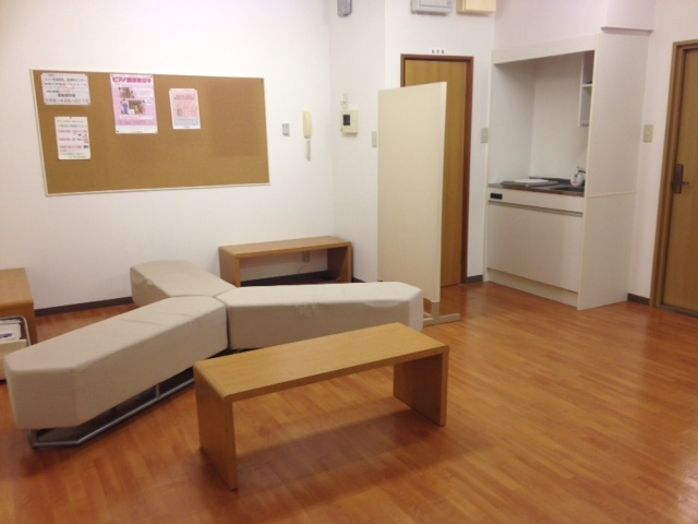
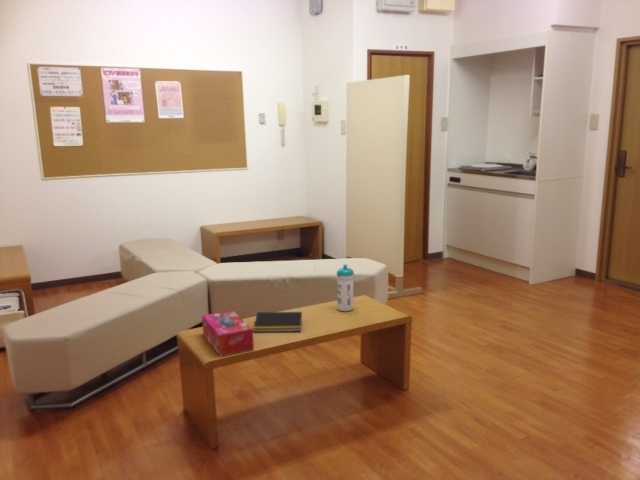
+ tissue box [201,309,255,358]
+ notepad [253,311,303,333]
+ water bottle [336,263,355,312]
